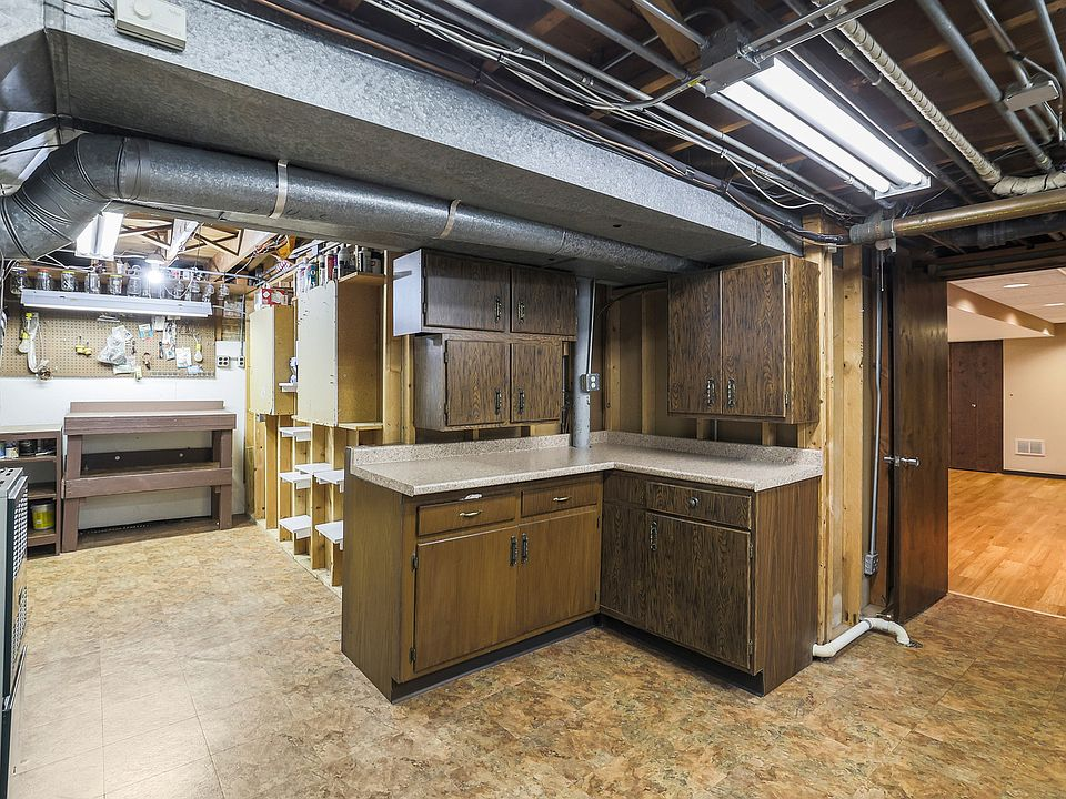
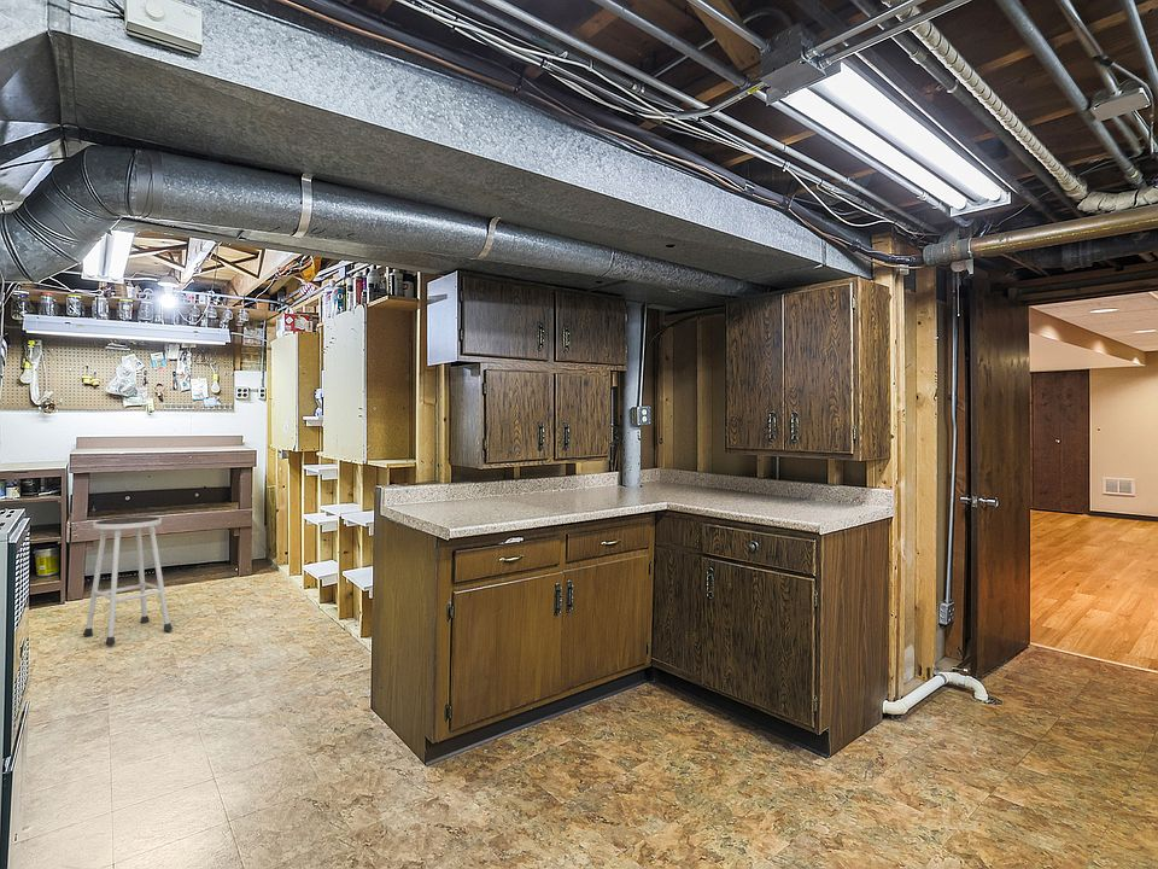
+ stool [82,515,174,647]
